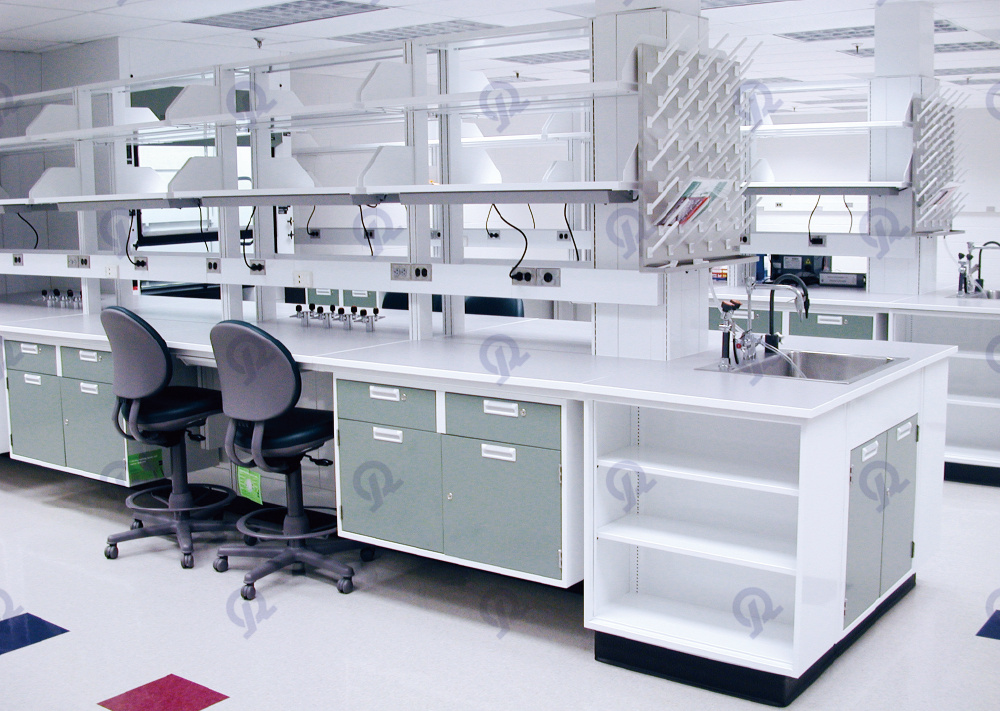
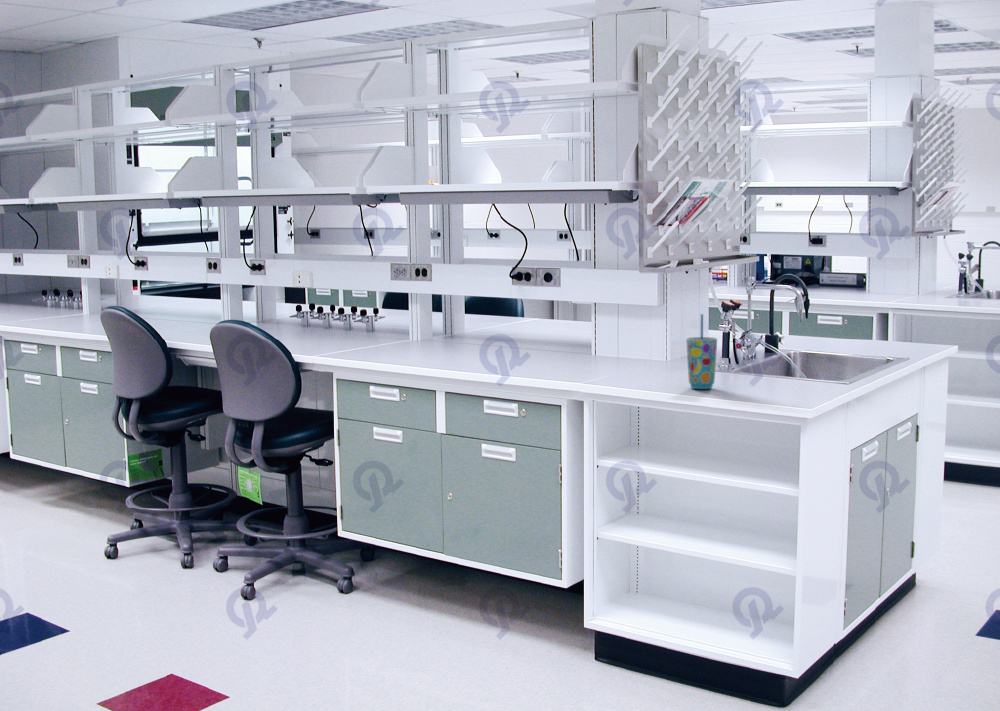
+ cup [685,313,718,390]
